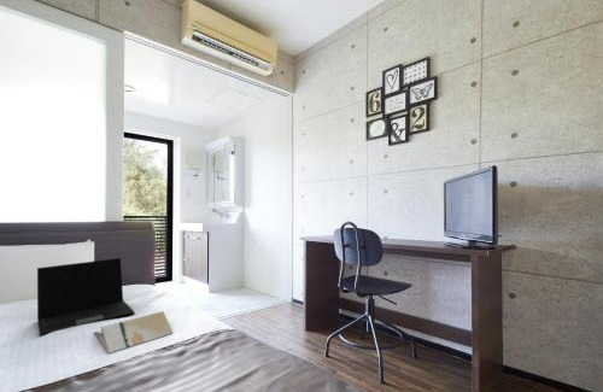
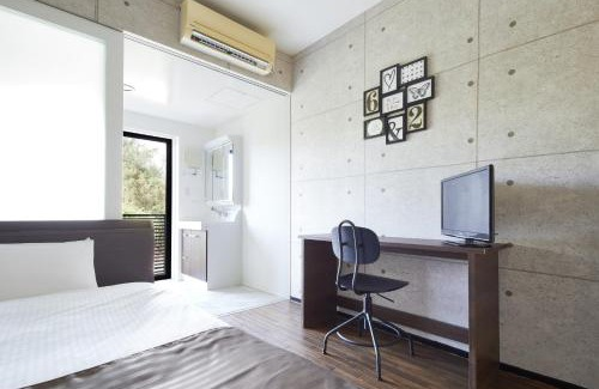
- brochure [93,310,174,355]
- laptop [36,257,136,338]
